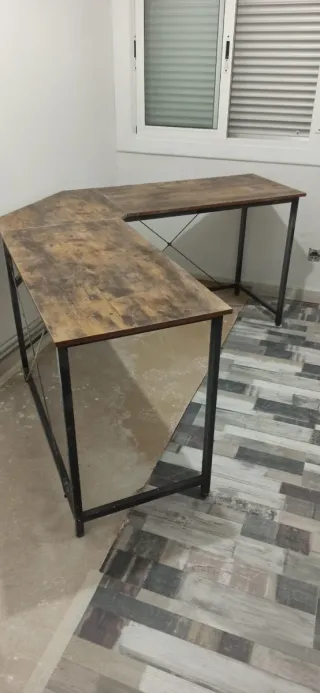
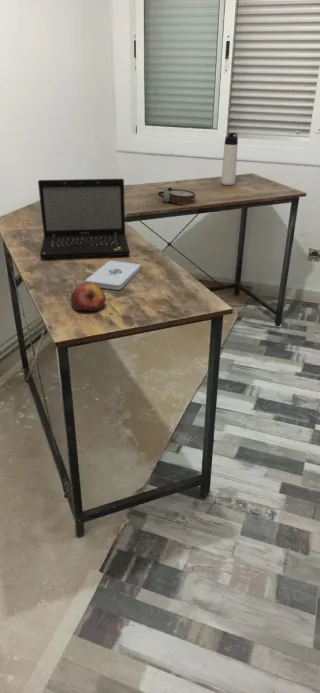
+ apple [70,282,107,312]
+ notepad [84,260,142,291]
+ laptop [37,178,131,259]
+ alarm clock [157,186,197,205]
+ thermos bottle [220,132,239,186]
